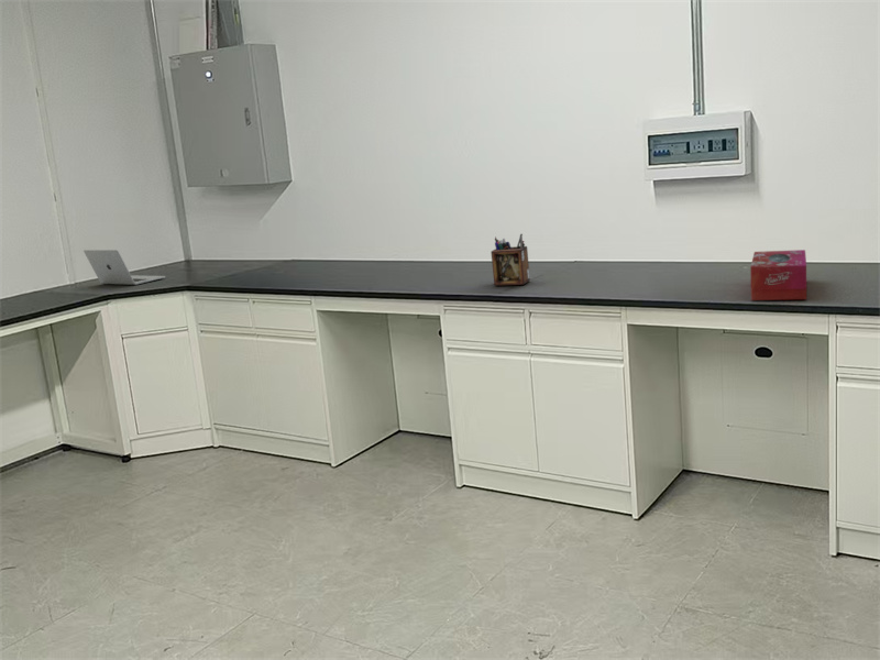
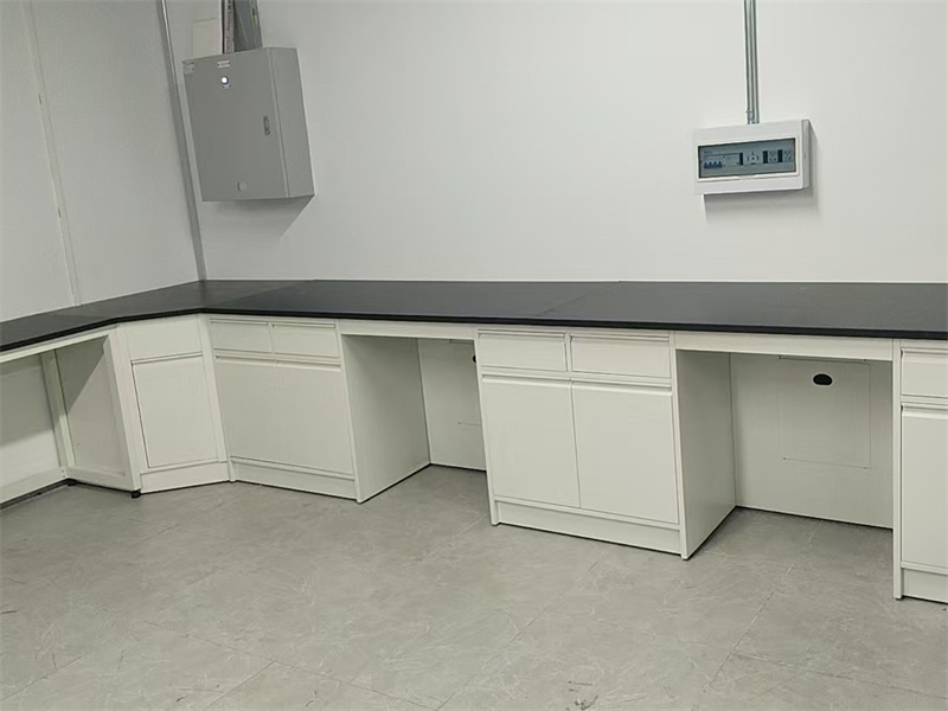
- desk organizer [490,233,531,287]
- laptop [82,249,166,286]
- tissue box [749,249,807,301]
